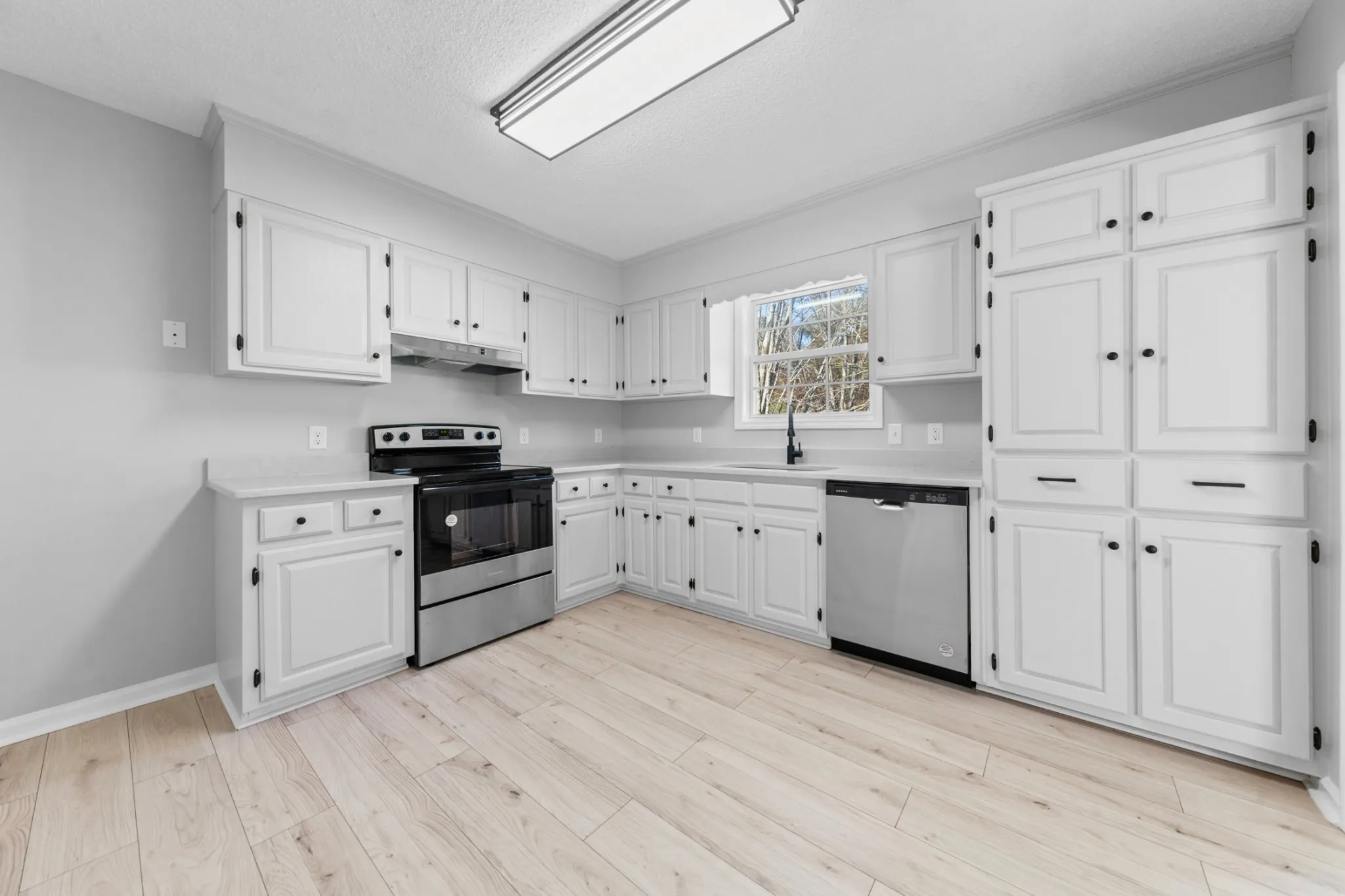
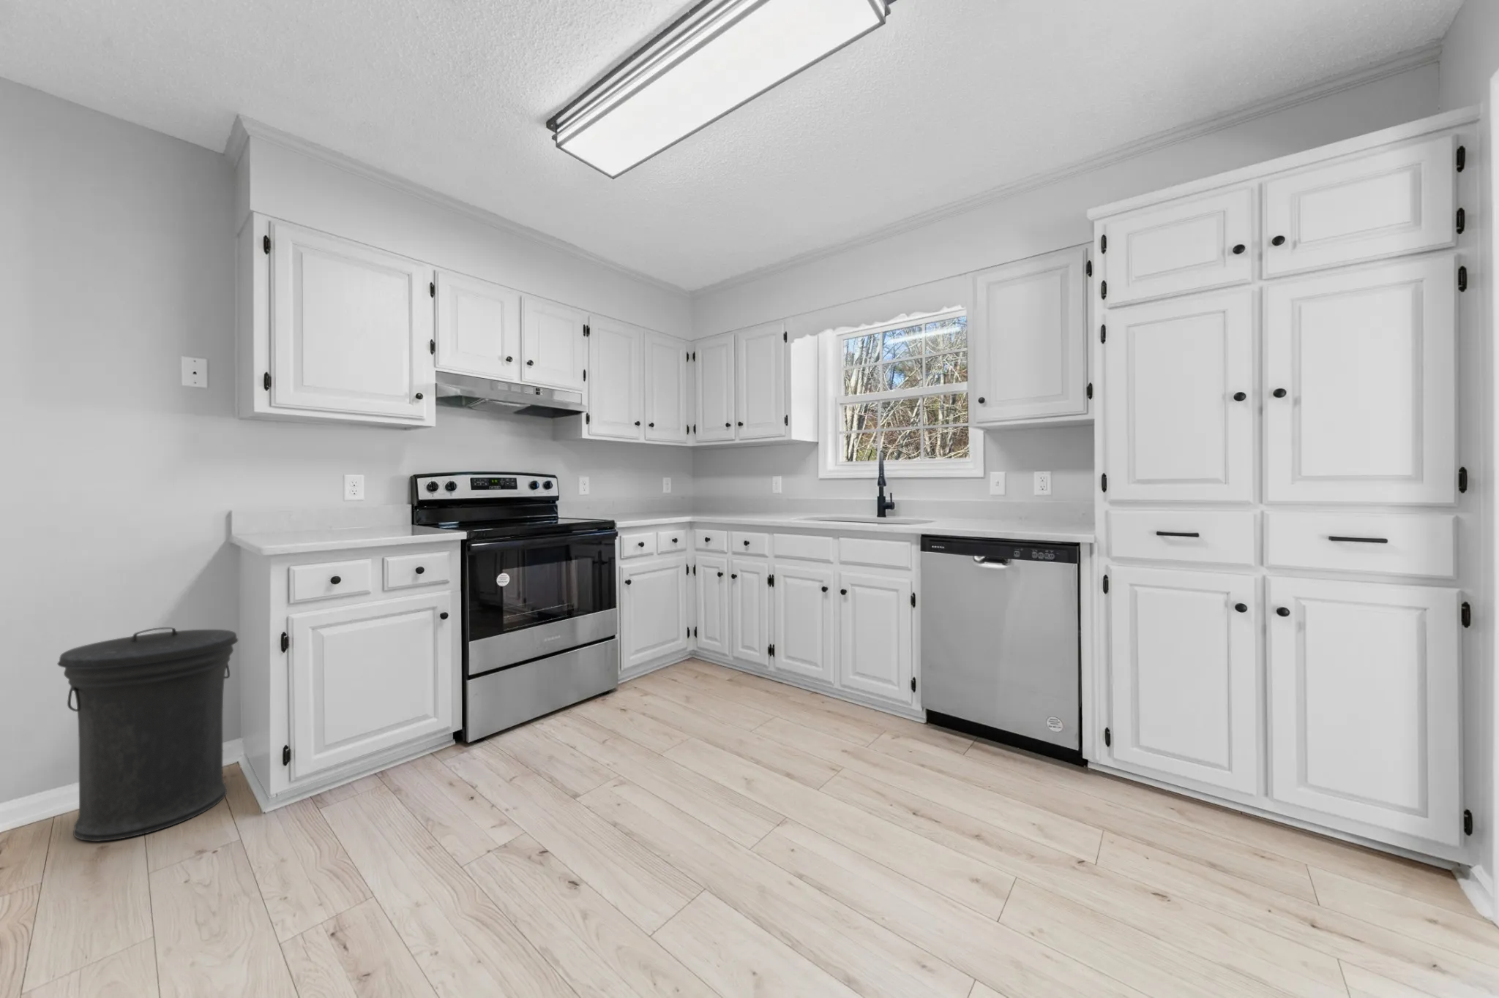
+ trash can [57,627,239,842]
